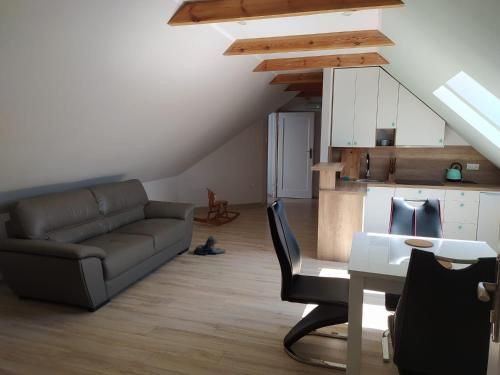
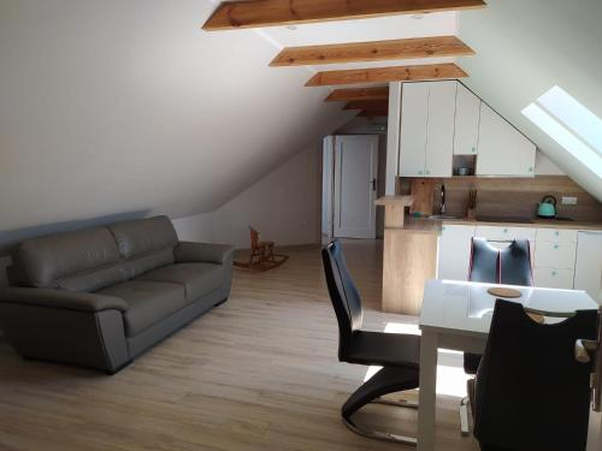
- plush toy [192,235,227,256]
